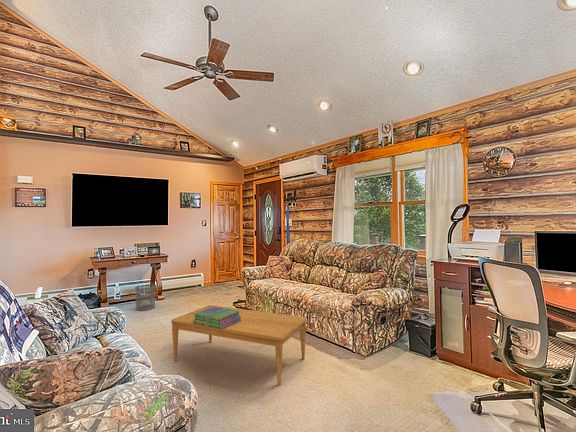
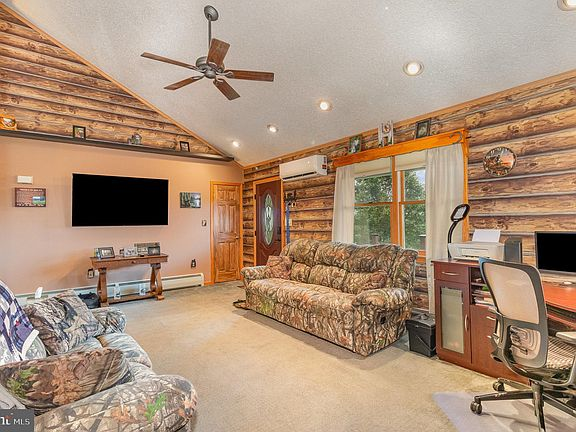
- coffee table [170,304,307,387]
- waste bin [134,284,156,311]
- stack of books [193,307,241,329]
